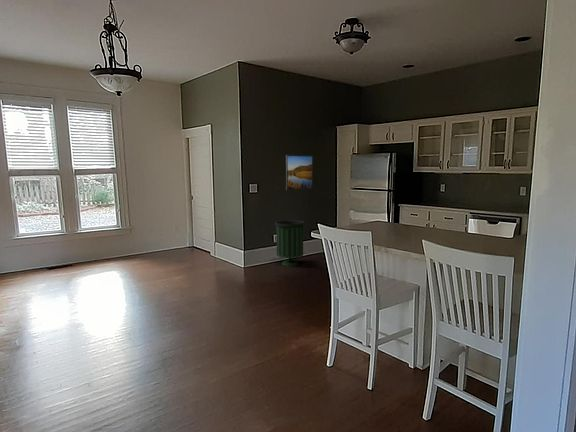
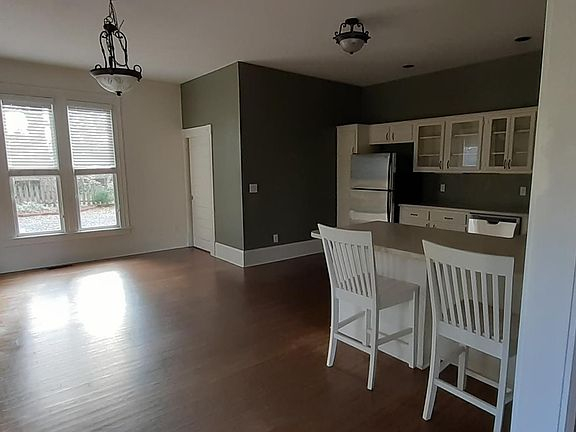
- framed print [285,154,314,191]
- trash can [274,219,306,267]
